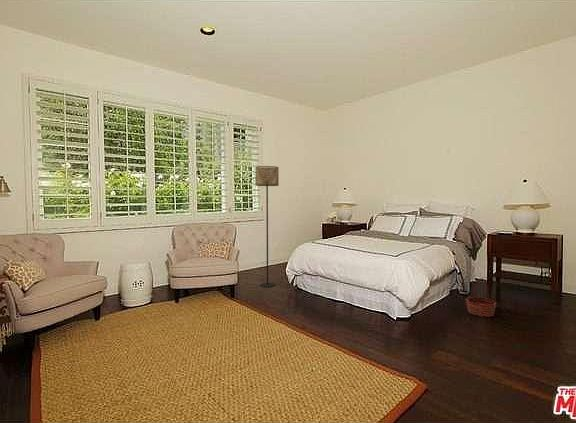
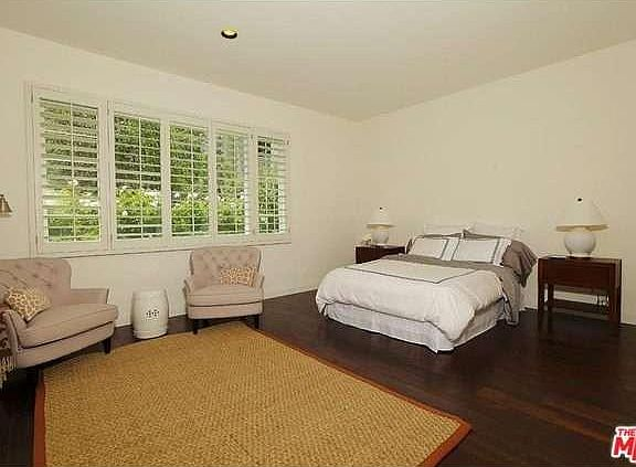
- basket [465,277,497,318]
- floor lamp [254,165,280,288]
